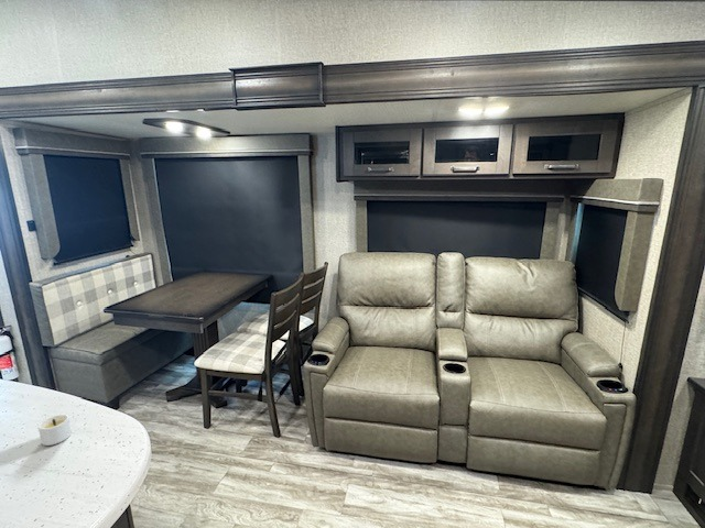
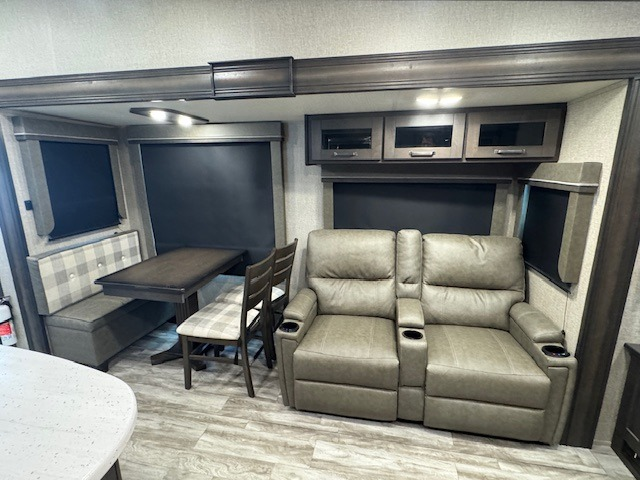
- candle [37,414,73,447]
